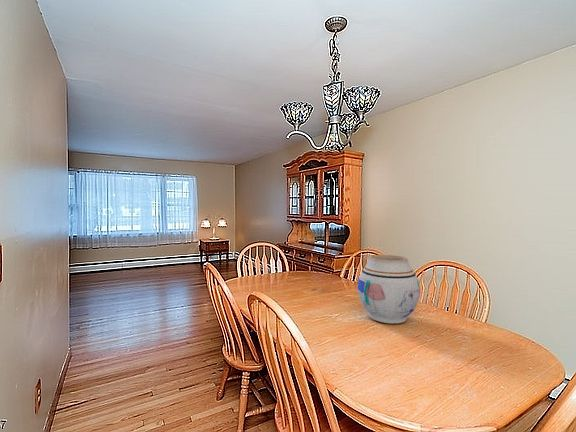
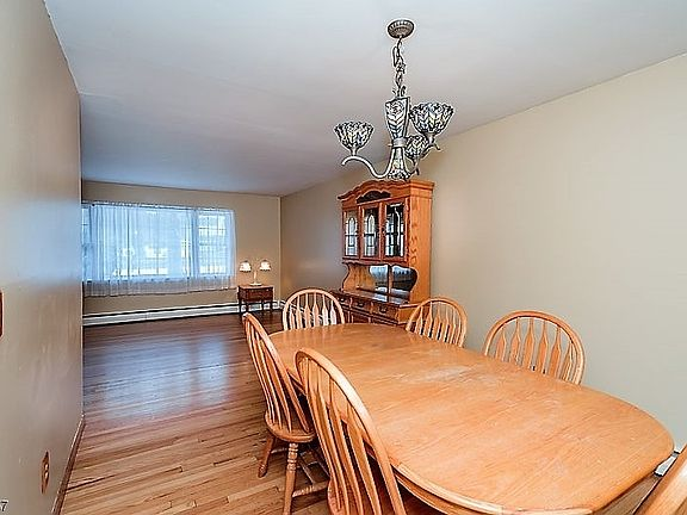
- vase [357,254,421,325]
